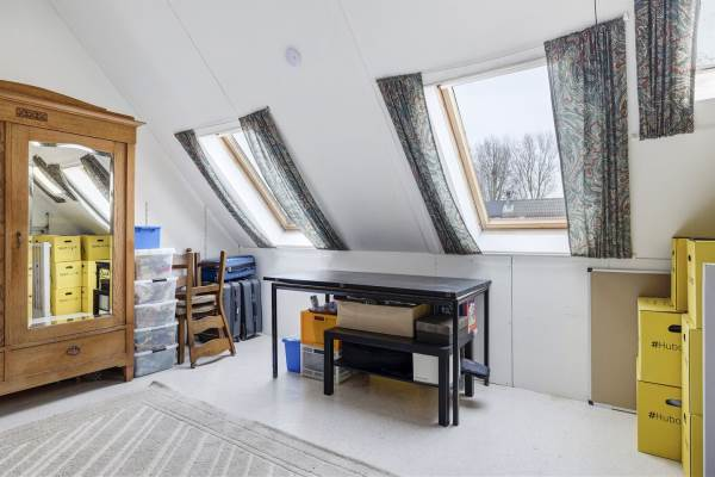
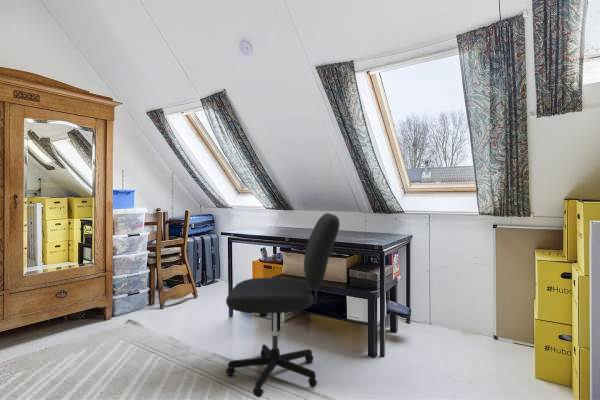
+ office chair [225,212,341,398]
